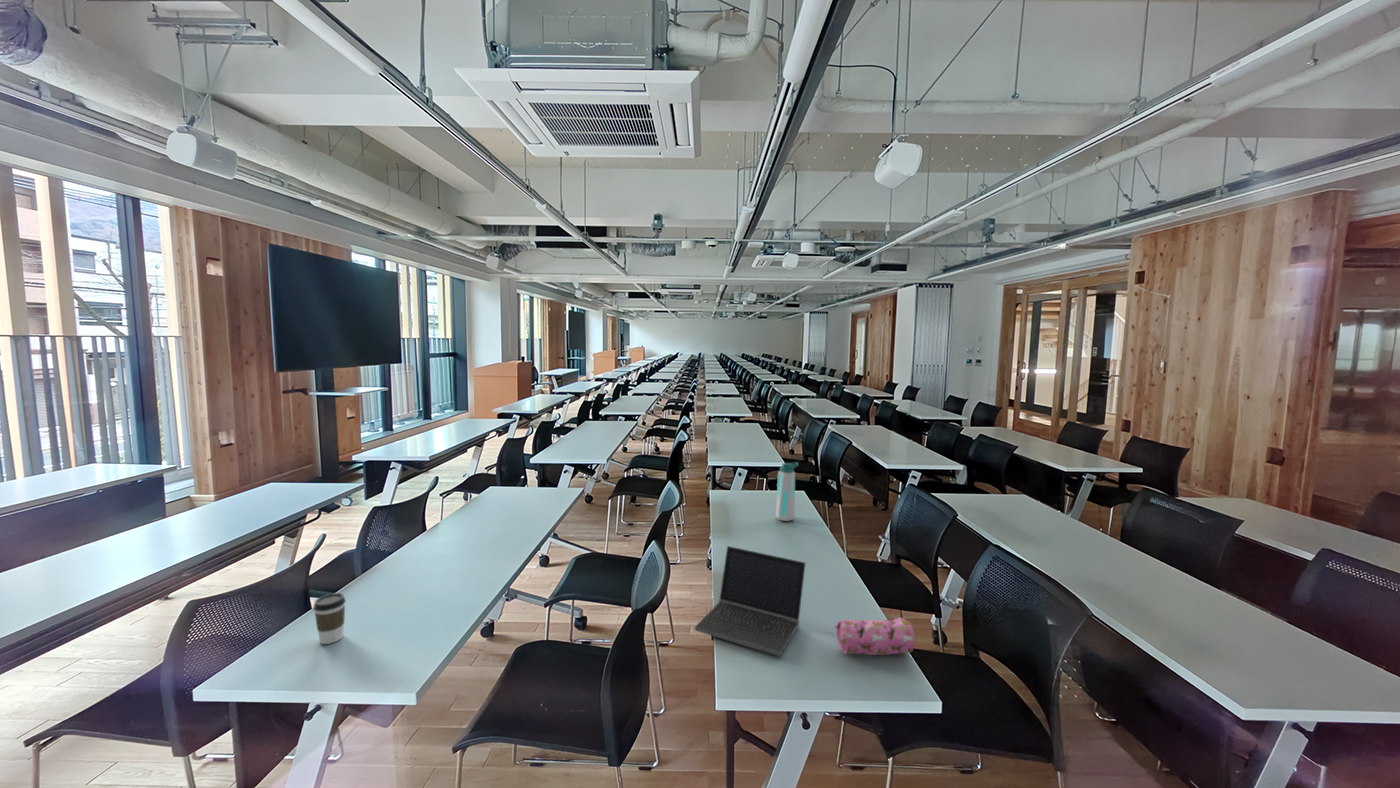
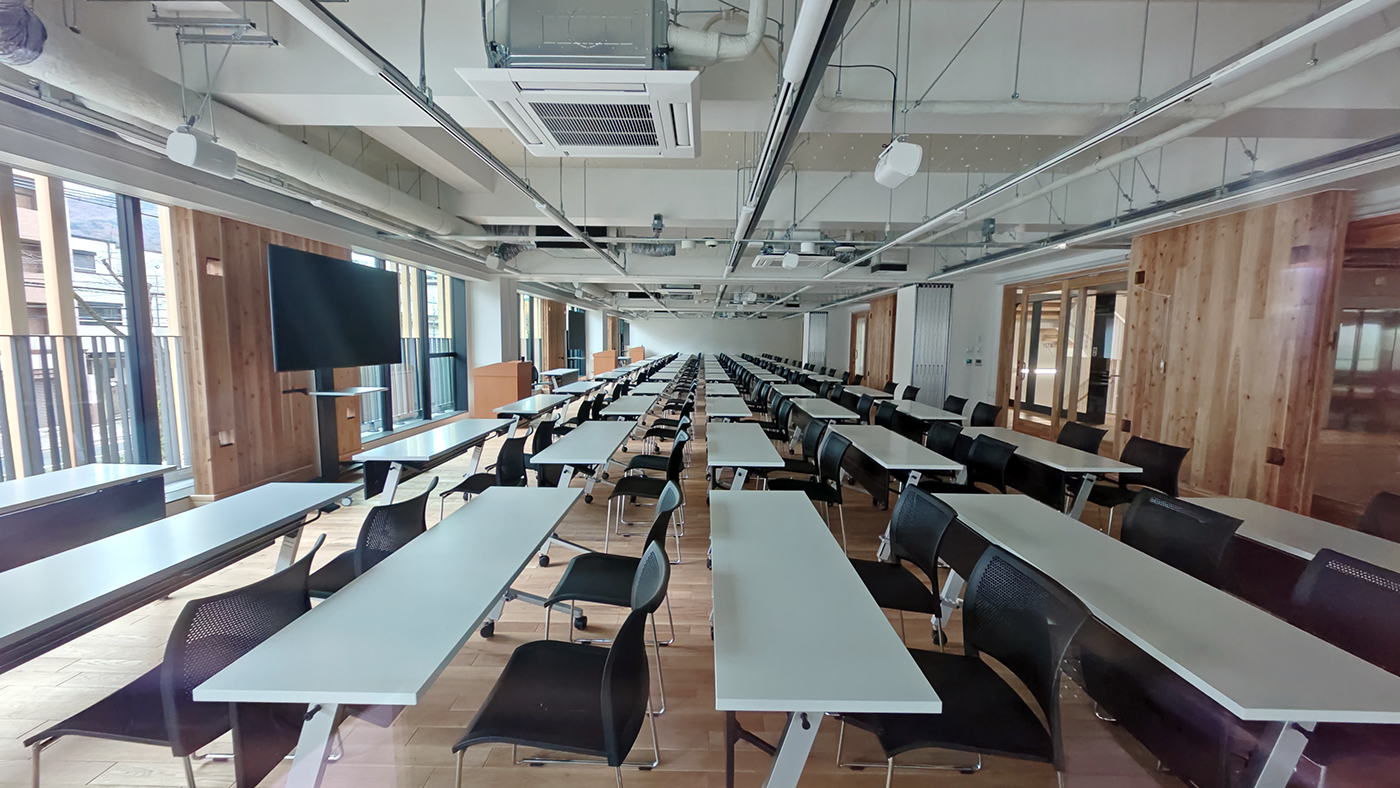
- laptop computer [694,545,807,657]
- pencil case [834,616,916,656]
- water bottle [775,461,799,522]
- coffee cup [312,592,347,645]
